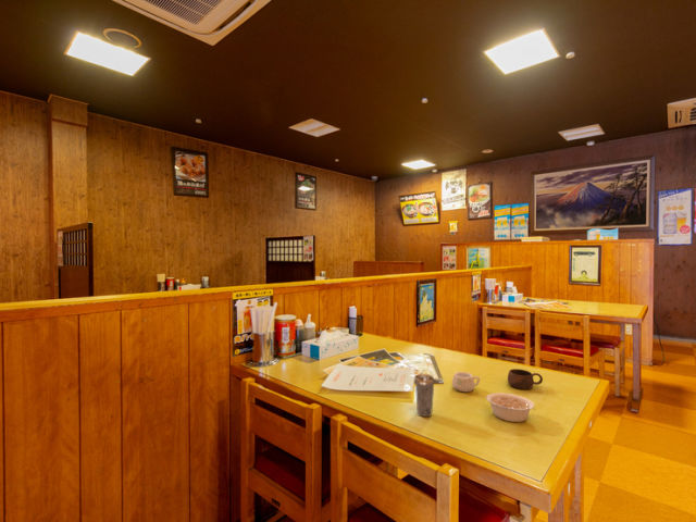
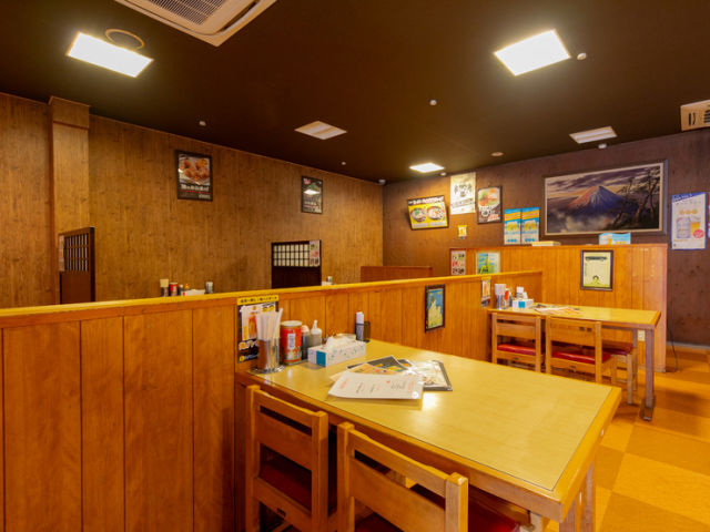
- legume [485,391,535,423]
- cup [507,368,544,390]
- teacup [451,371,481,393]
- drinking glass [413,373,435,418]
